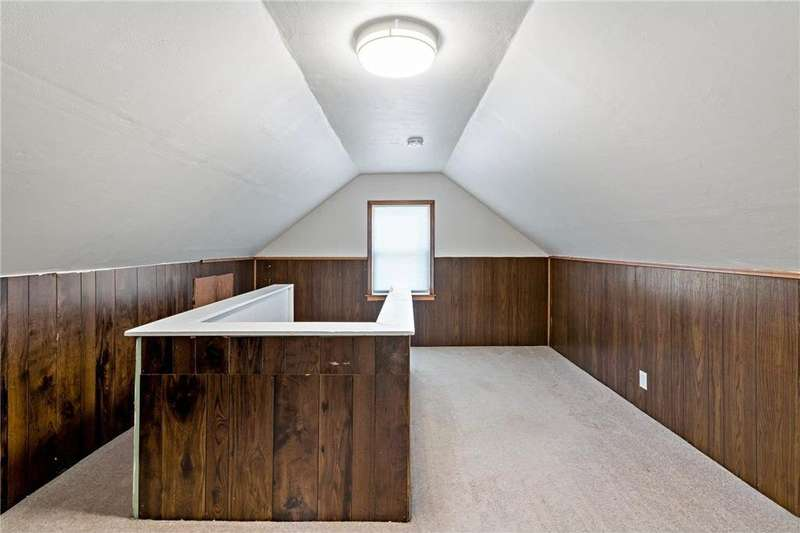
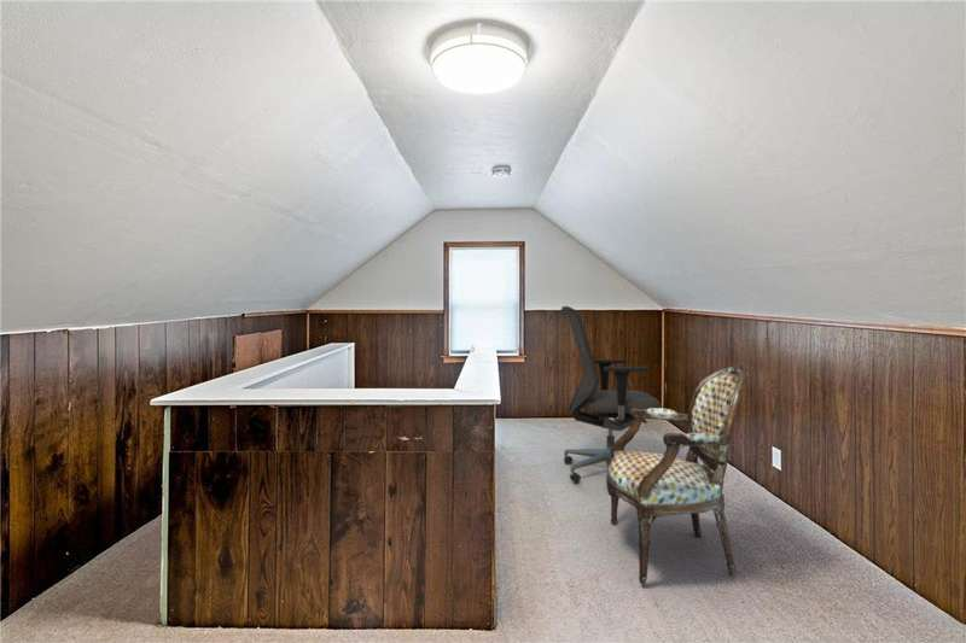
+ armchair [605,363,747,585]
+ office chair [560,305,662,484]
